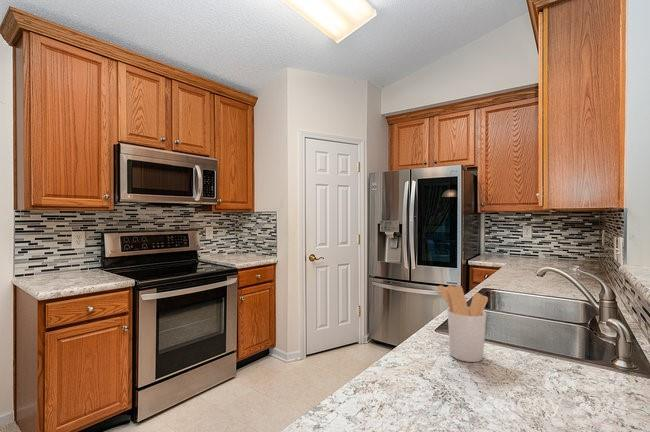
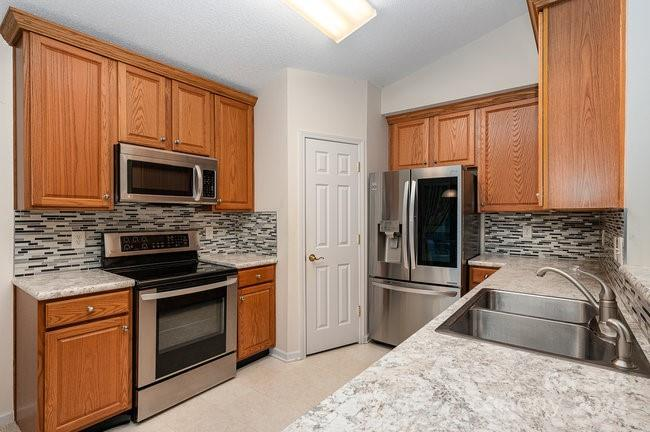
- utensil holder [437,284,489,363]
